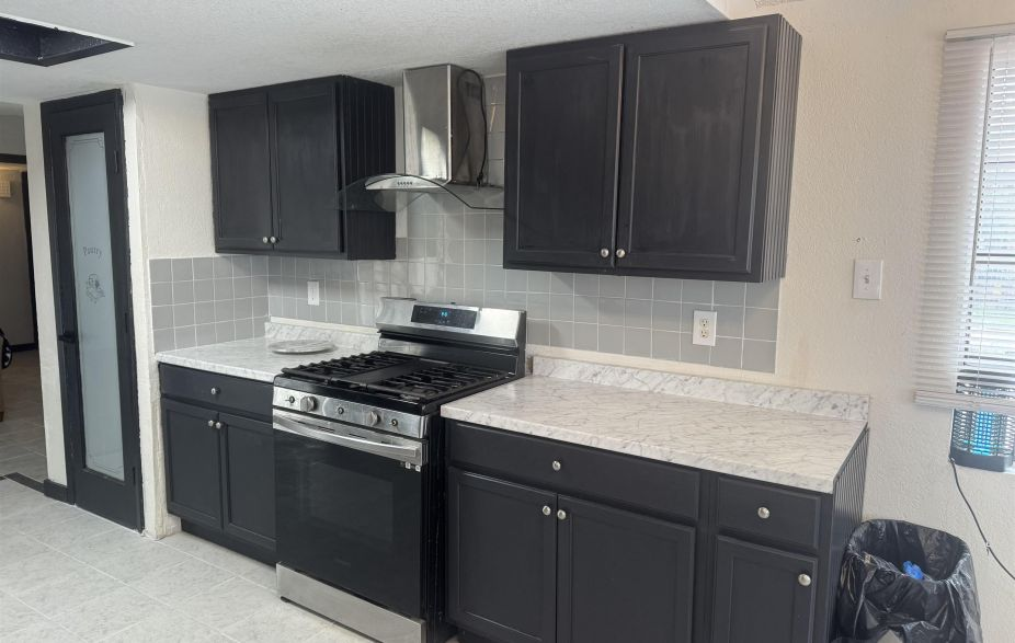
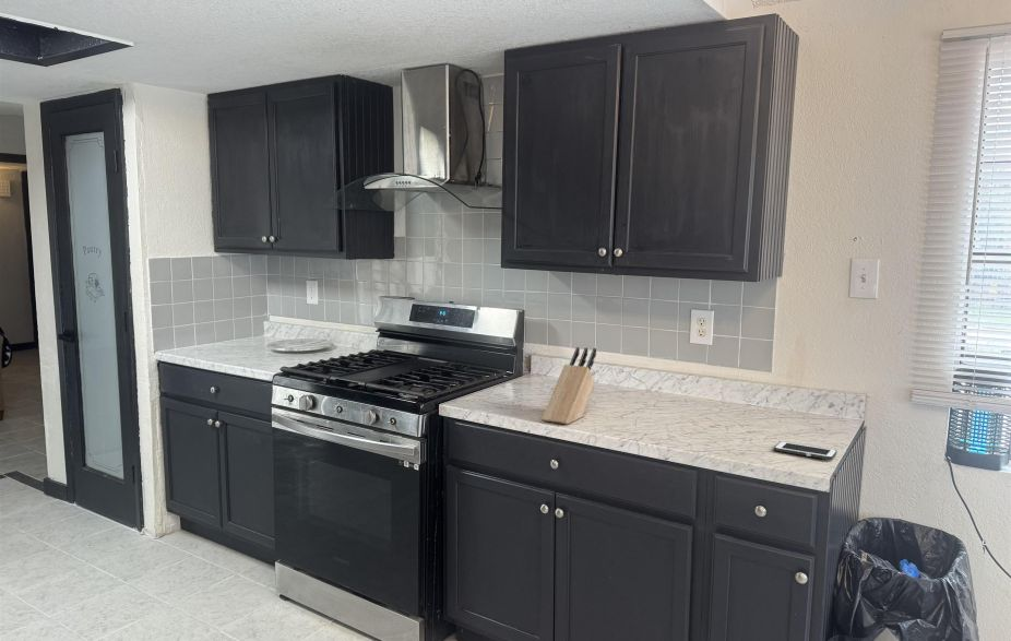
+ cell phone [773,440,838,461]
+ knife block [540,346,597,425]
